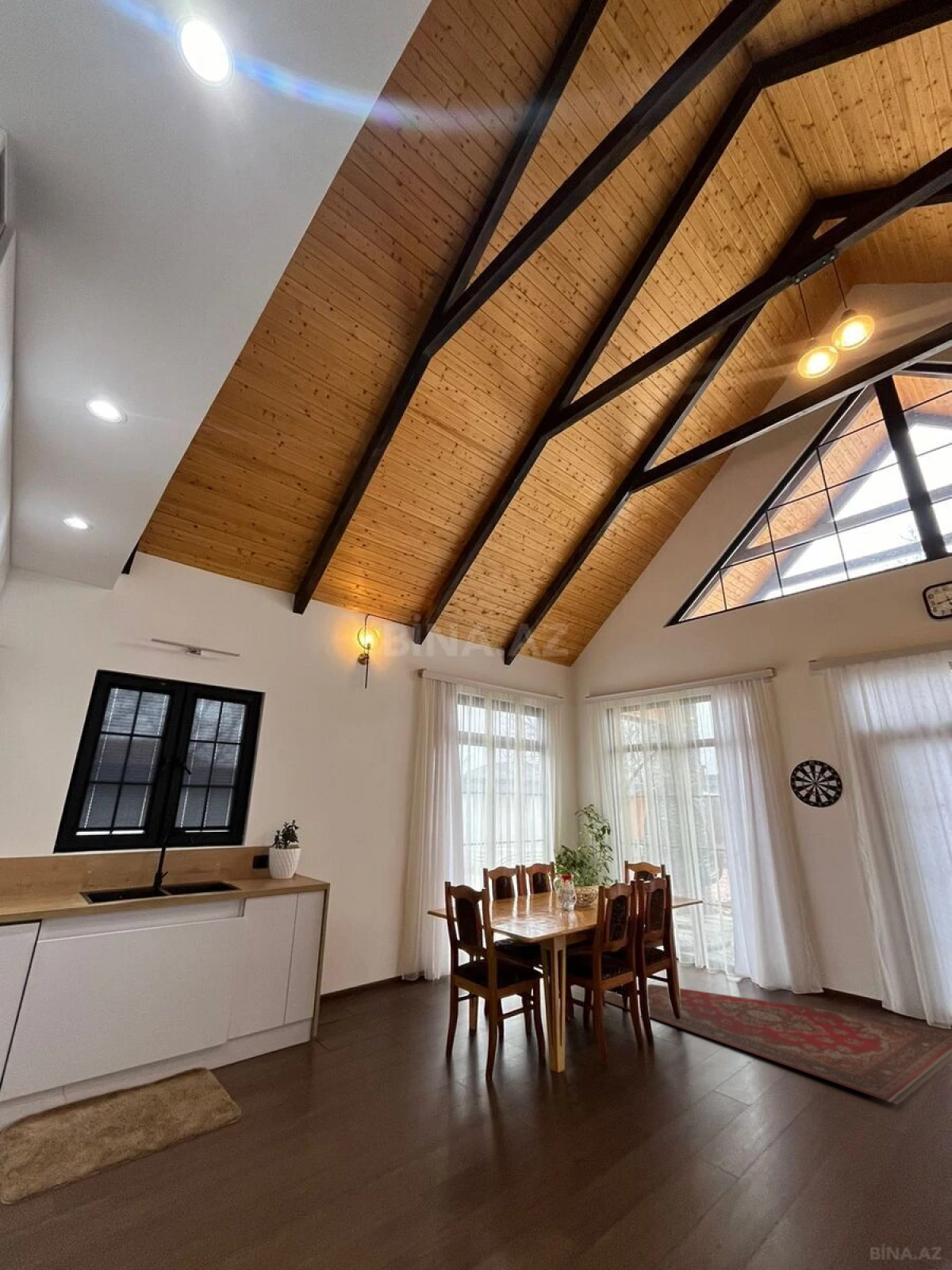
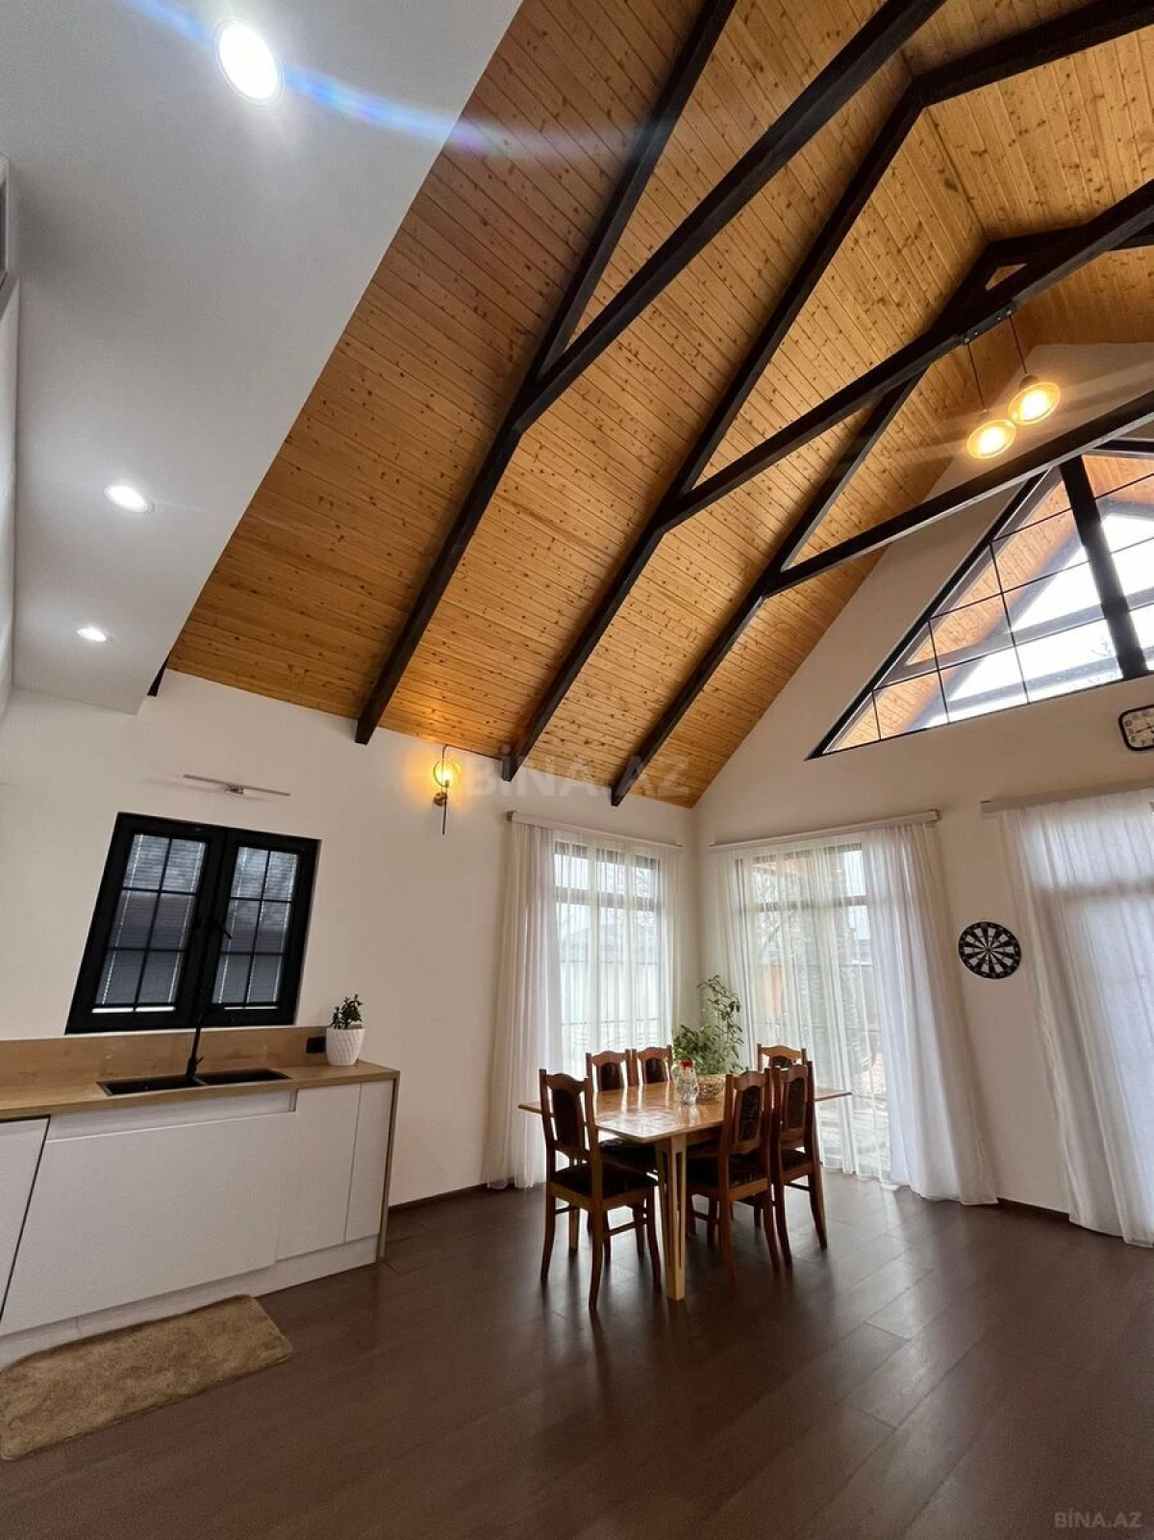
- area rug [604,983,952,1105]
